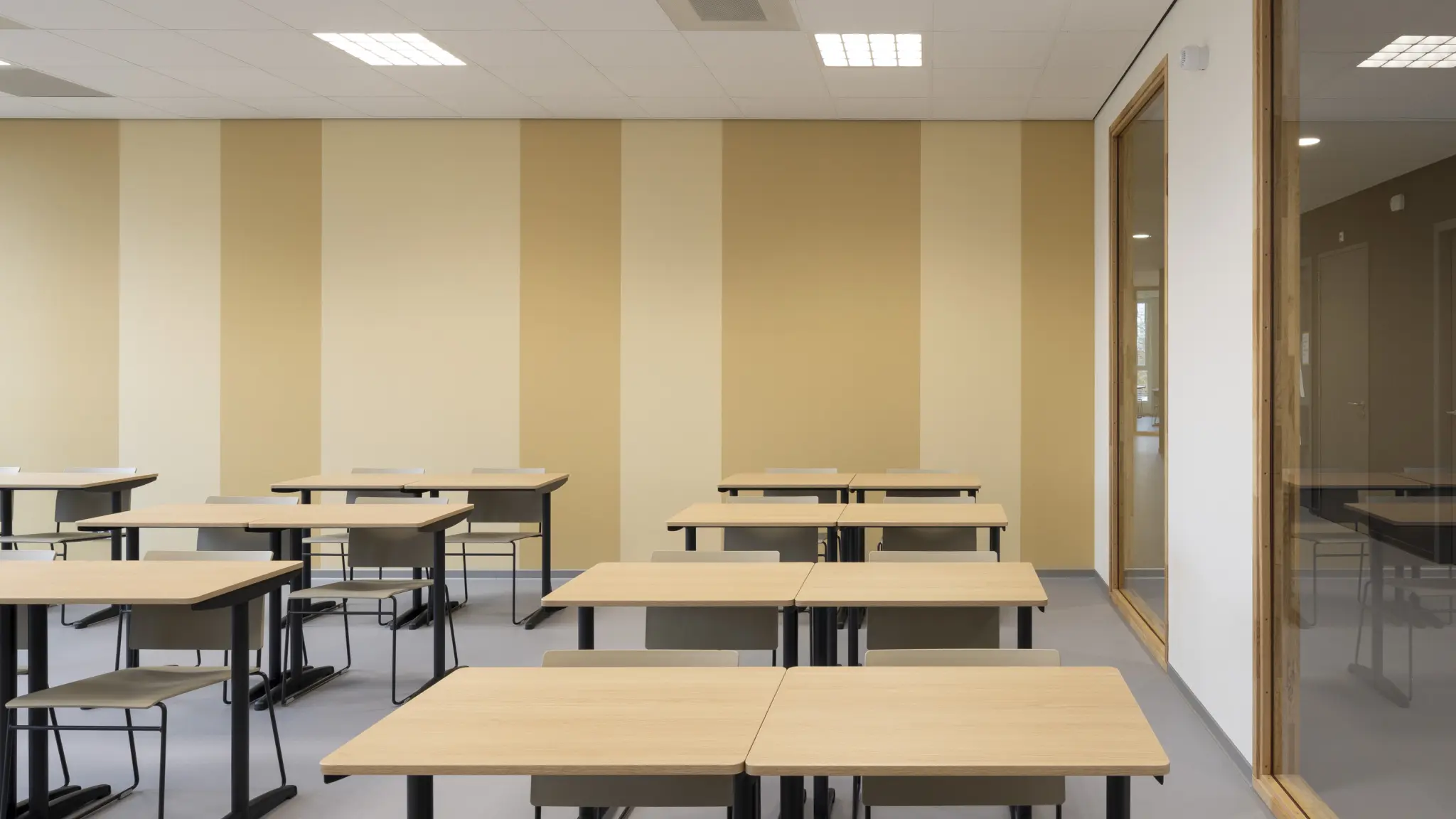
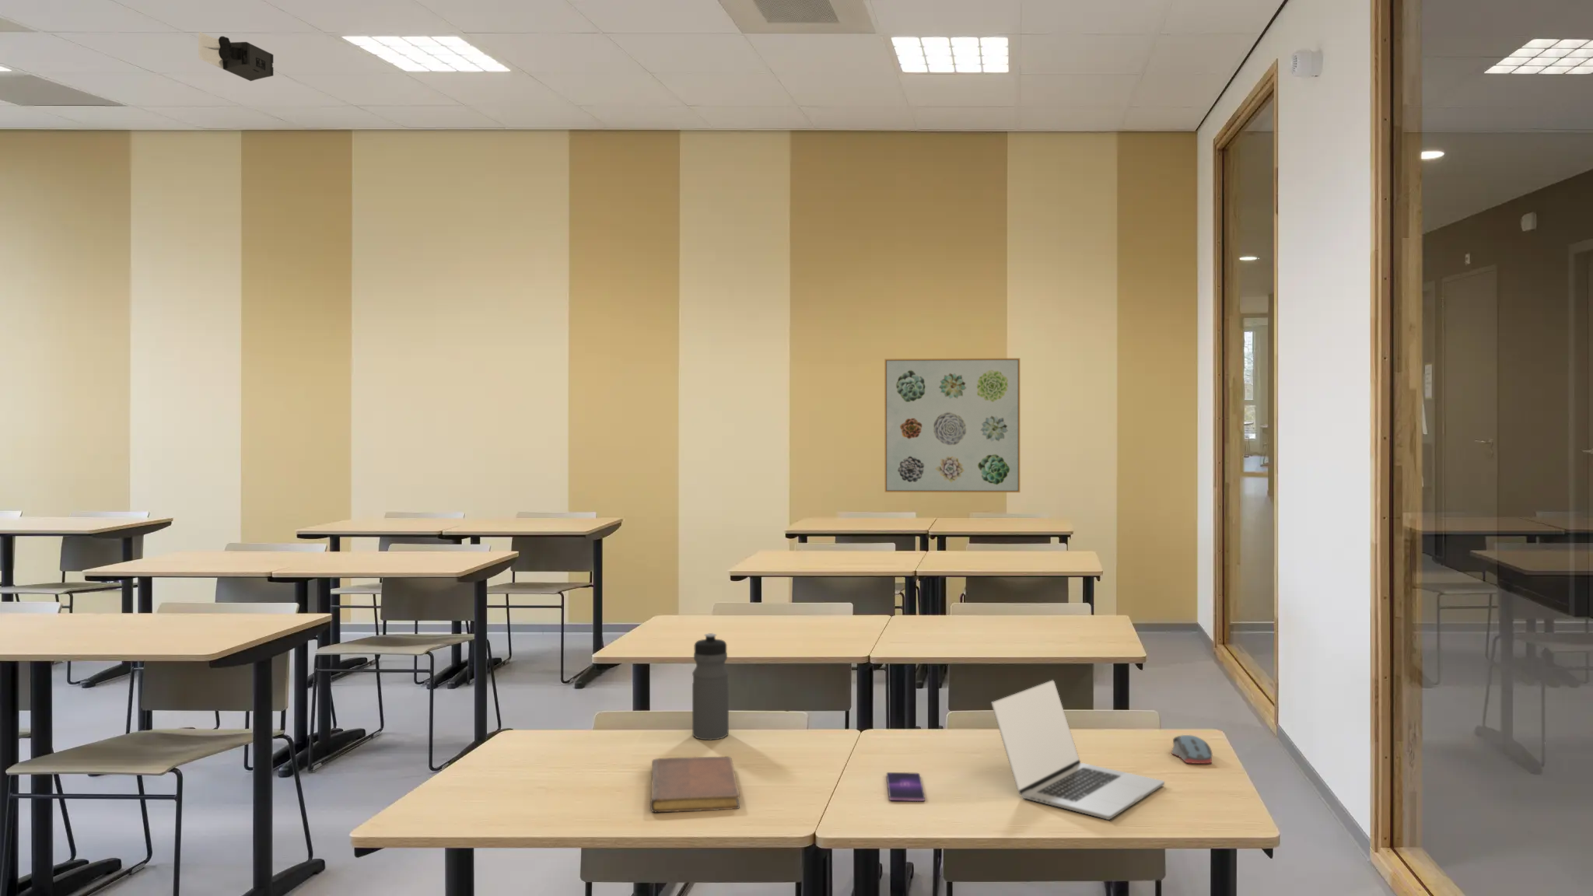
+ laptop [991,679,1165,821]
+ wall art [884,358,1021,493]
+ water bottle [691,632,730,742]
+ computer mouse [1171,734,1213,765]
+ notebook [650,756,741,814]
+ projector [198,31,274,82]
+ smartphone [886,771,926,802]
